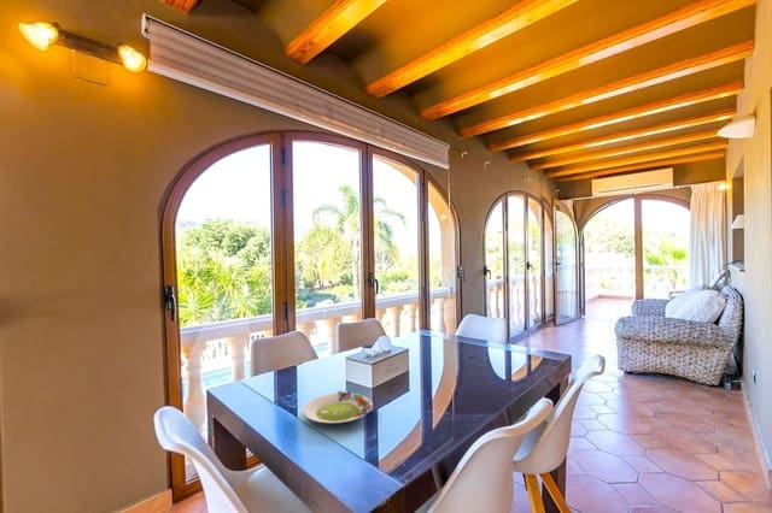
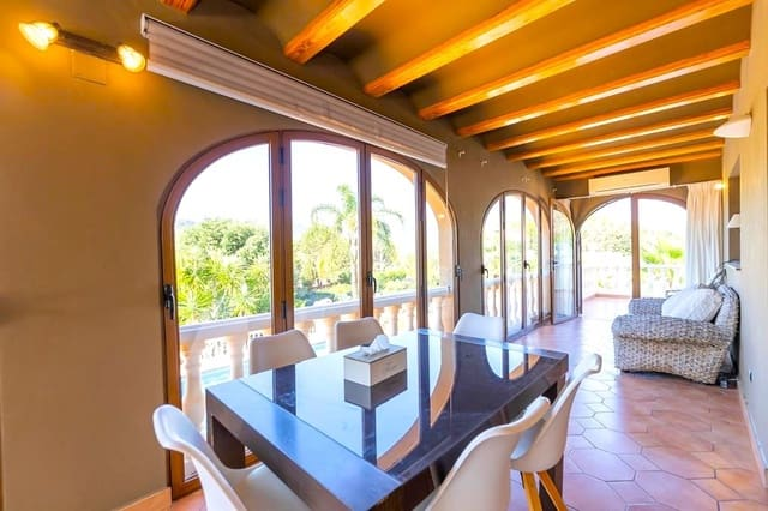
- salad plate [302,389,374,424]
